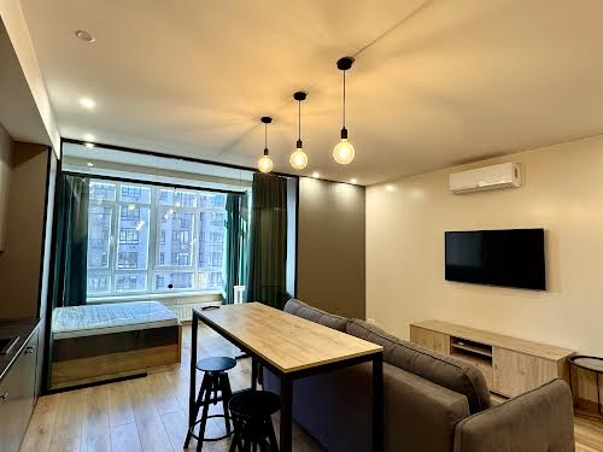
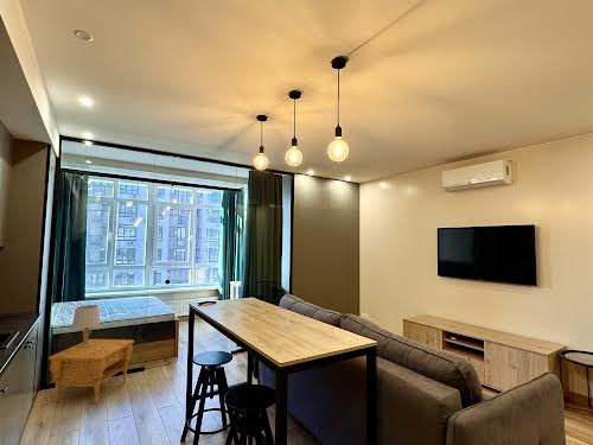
+ nightstand [47,338,135,405]
+ table lamp [71,304,102,348]
